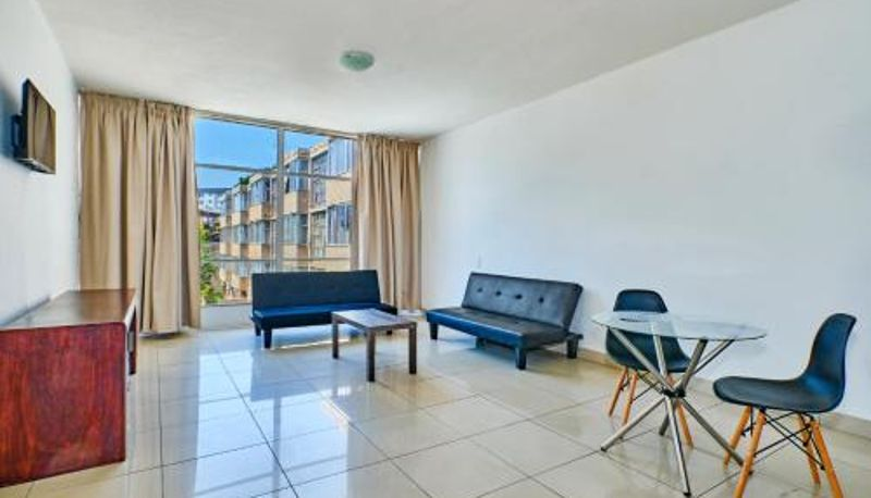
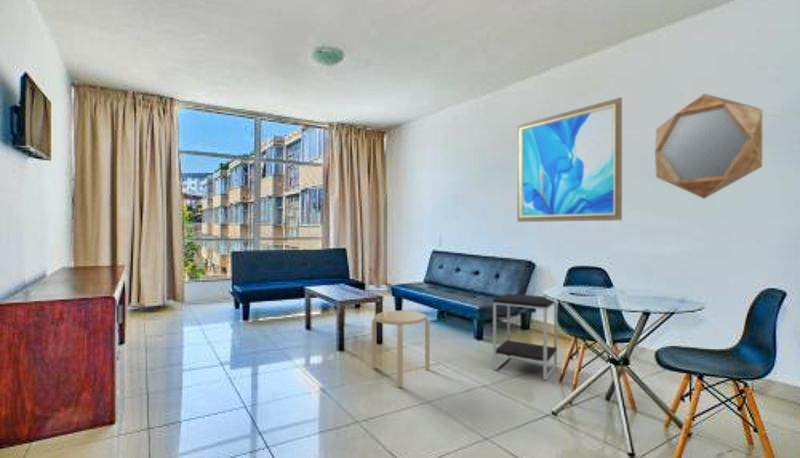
+ home mirror [654,93,763,200]
+ wall art [516,96,623,223]
+ side table [492,292,558,381]
+ stool [371,310,431,388]
